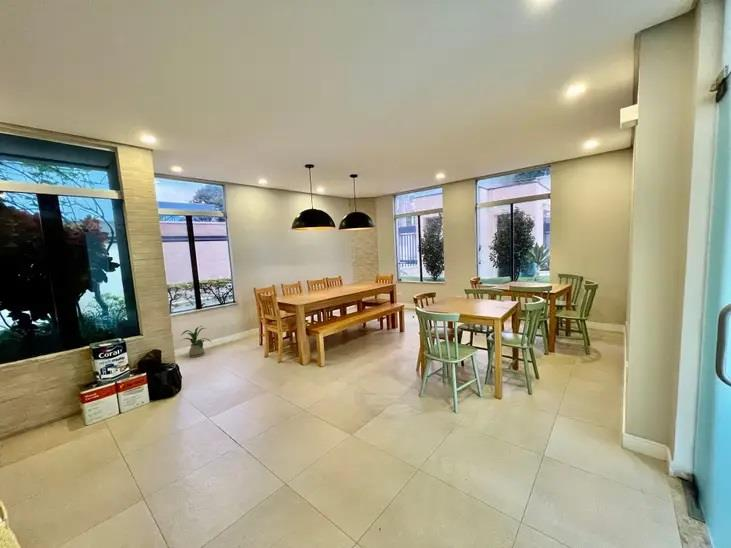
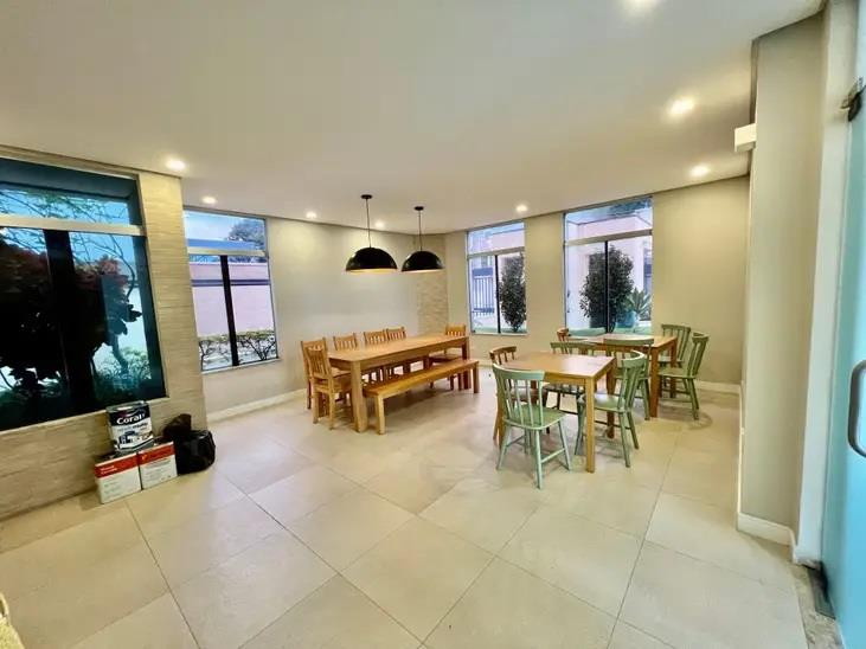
- house plant [178,325,212,358]
